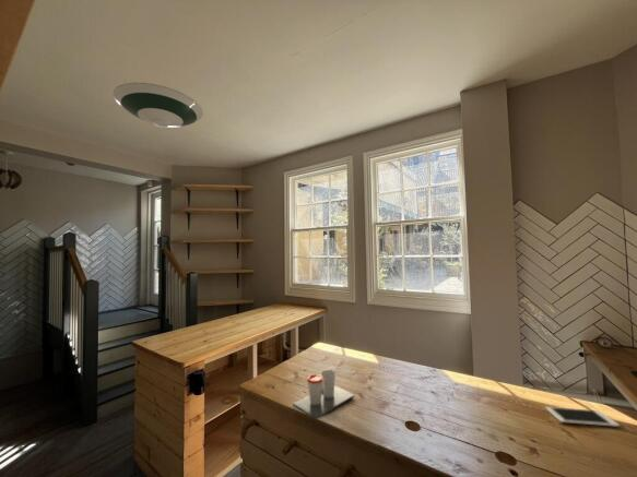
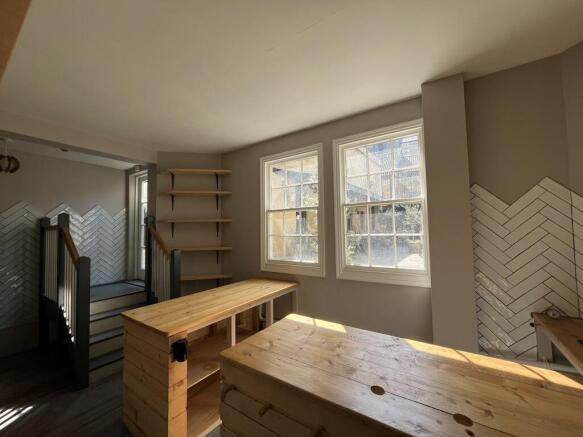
- cell phone [544,406,621,428]
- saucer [113,82,204,129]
- cup [292,369,355,421]
